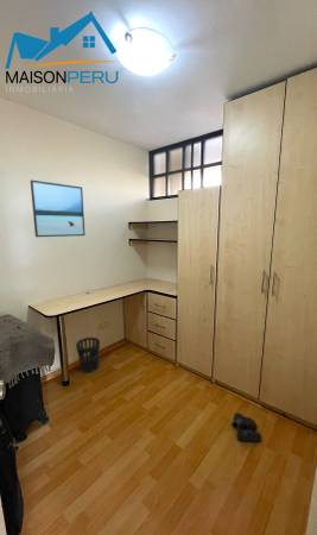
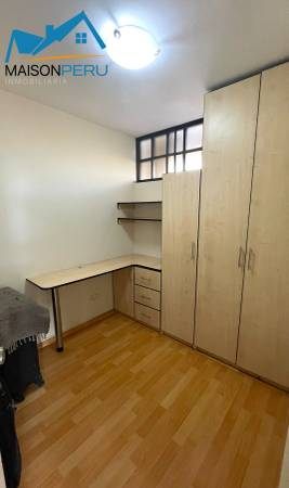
- wastebasket [75,336,101,374]
- boots [229,411,262,443]
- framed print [30,178,85,238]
